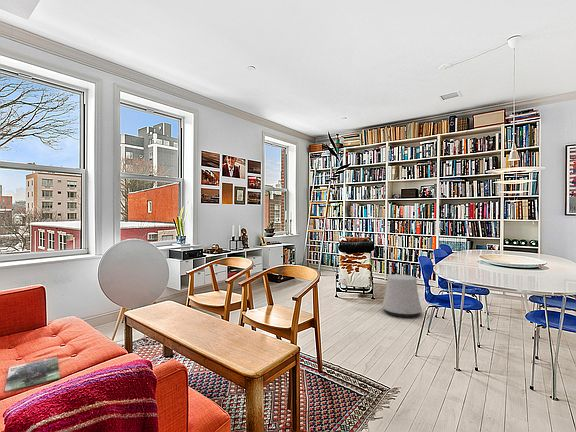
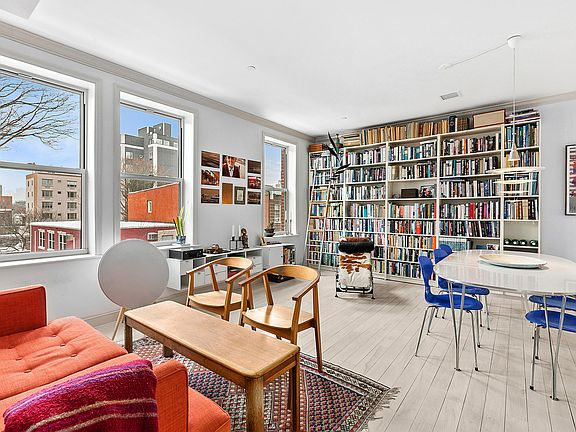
- magazine [3,356,61,393]
- stool [381,273,423,318]
